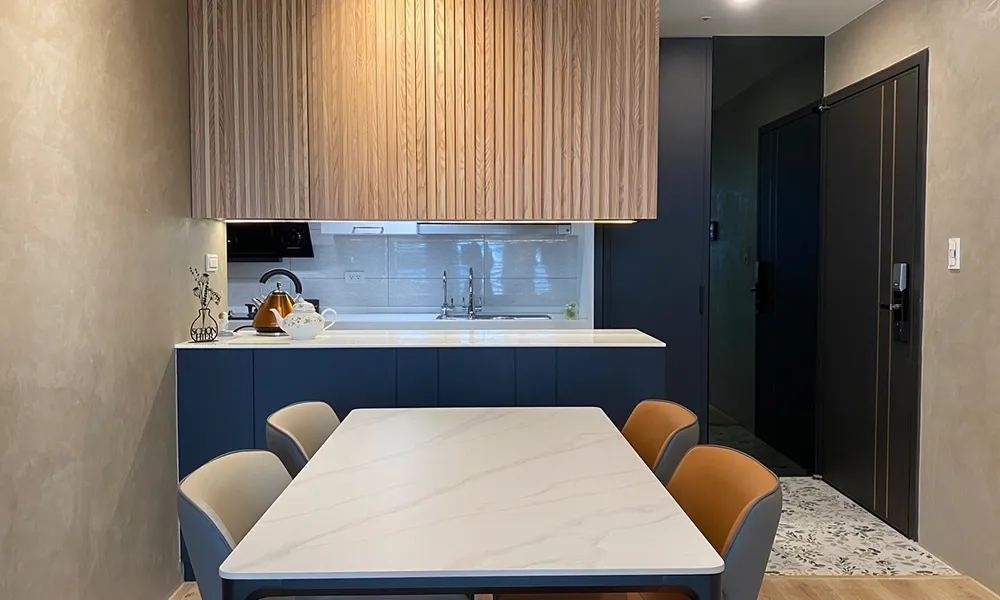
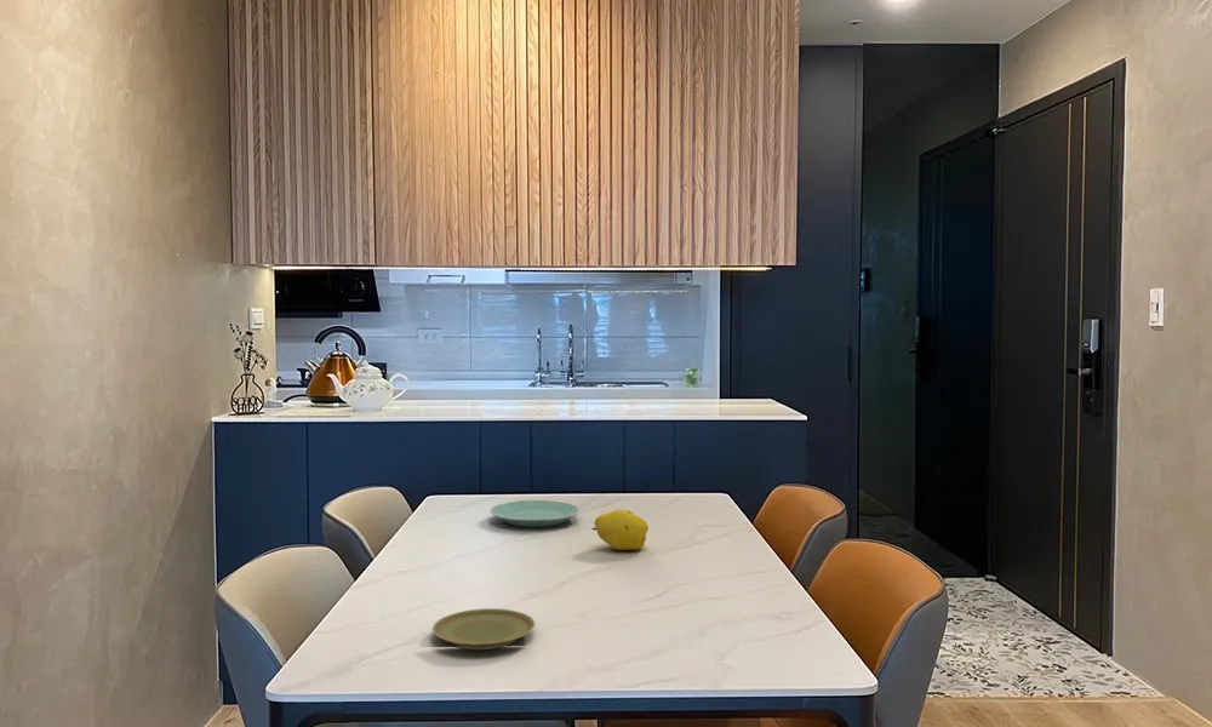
+ plate [431,607,536,651]
+ fruit [591,508,650,551]
+ plate [488,499,581,528]
